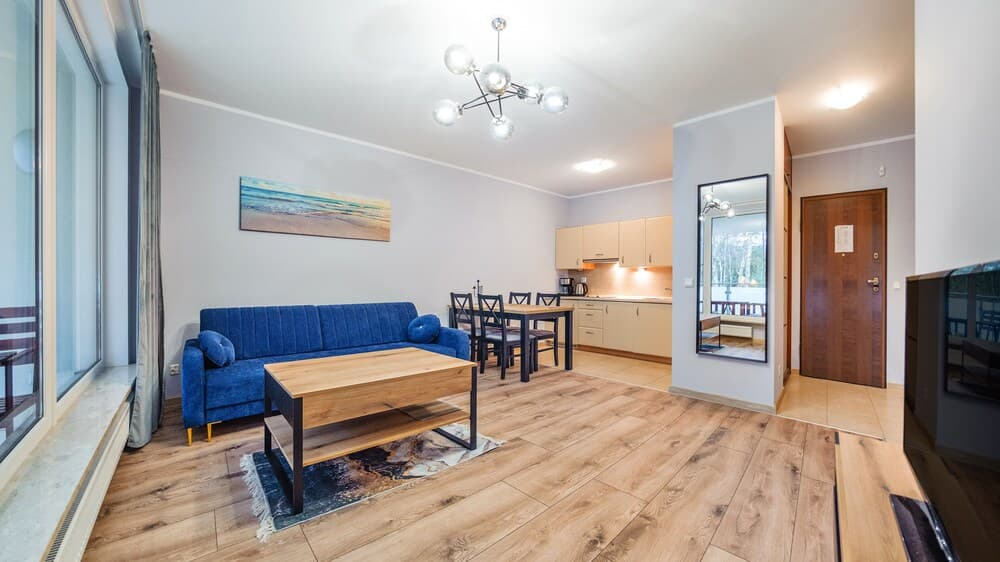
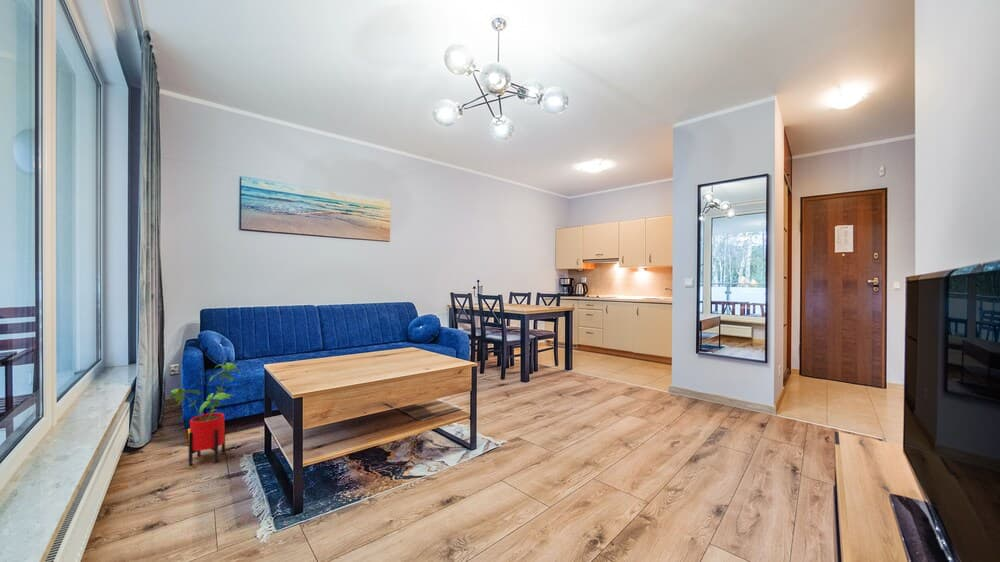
+ house plant [168,362,242,467]
